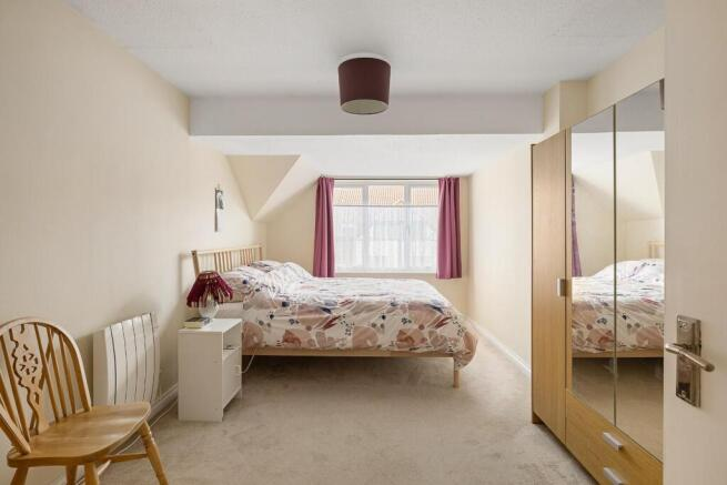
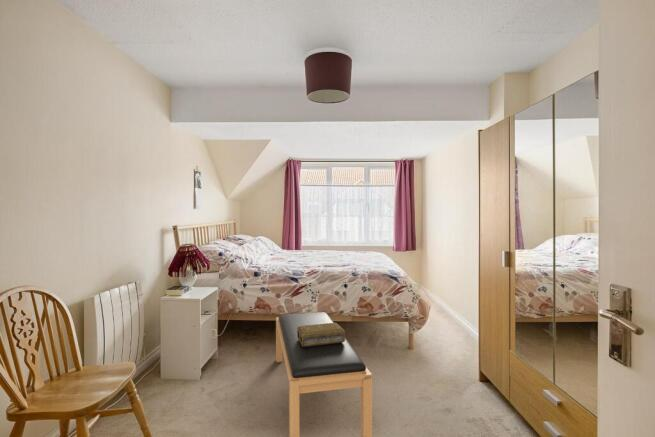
+ bench [275,311,373,437]
+ decorative box [297,322,346,347]
